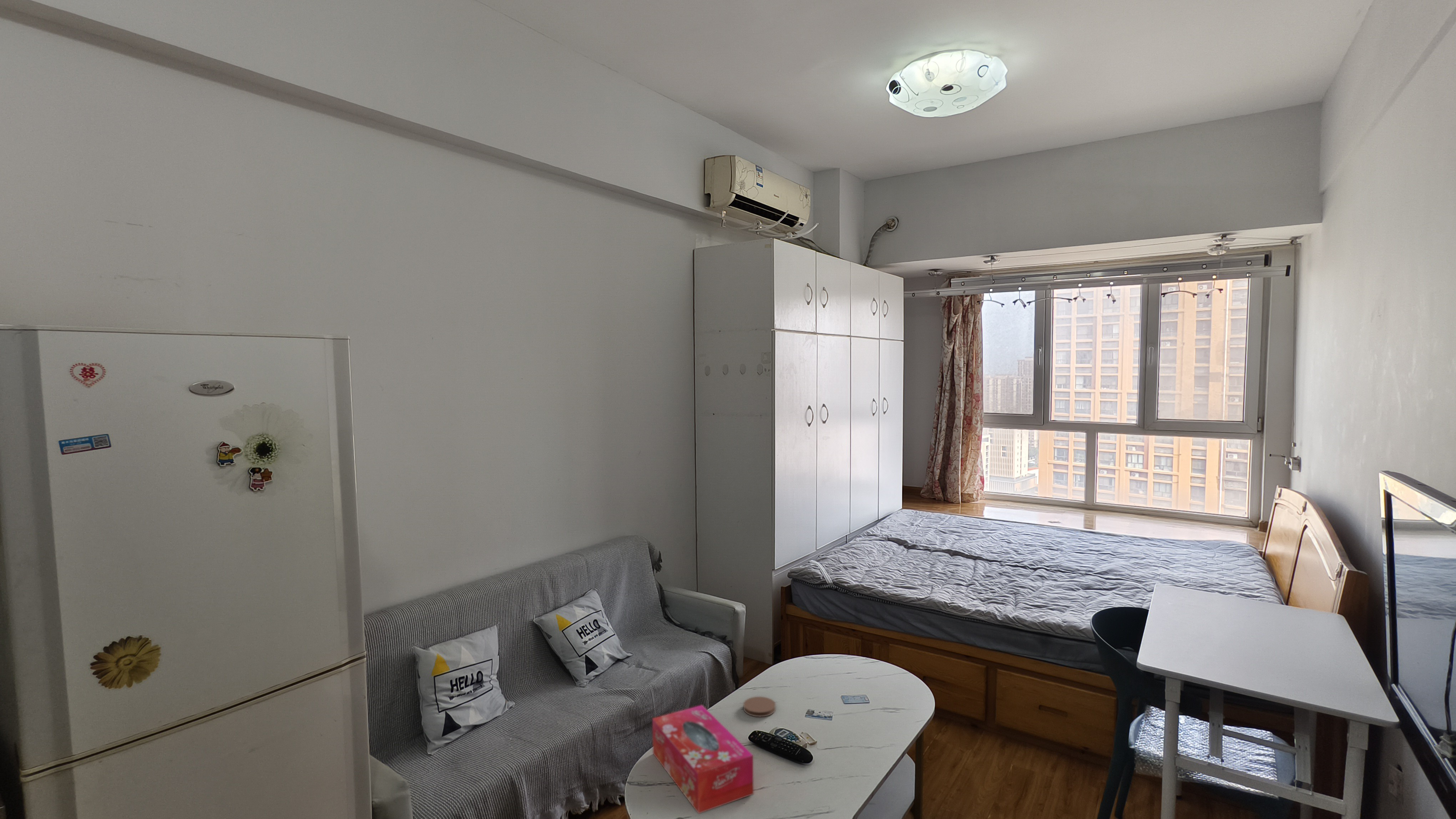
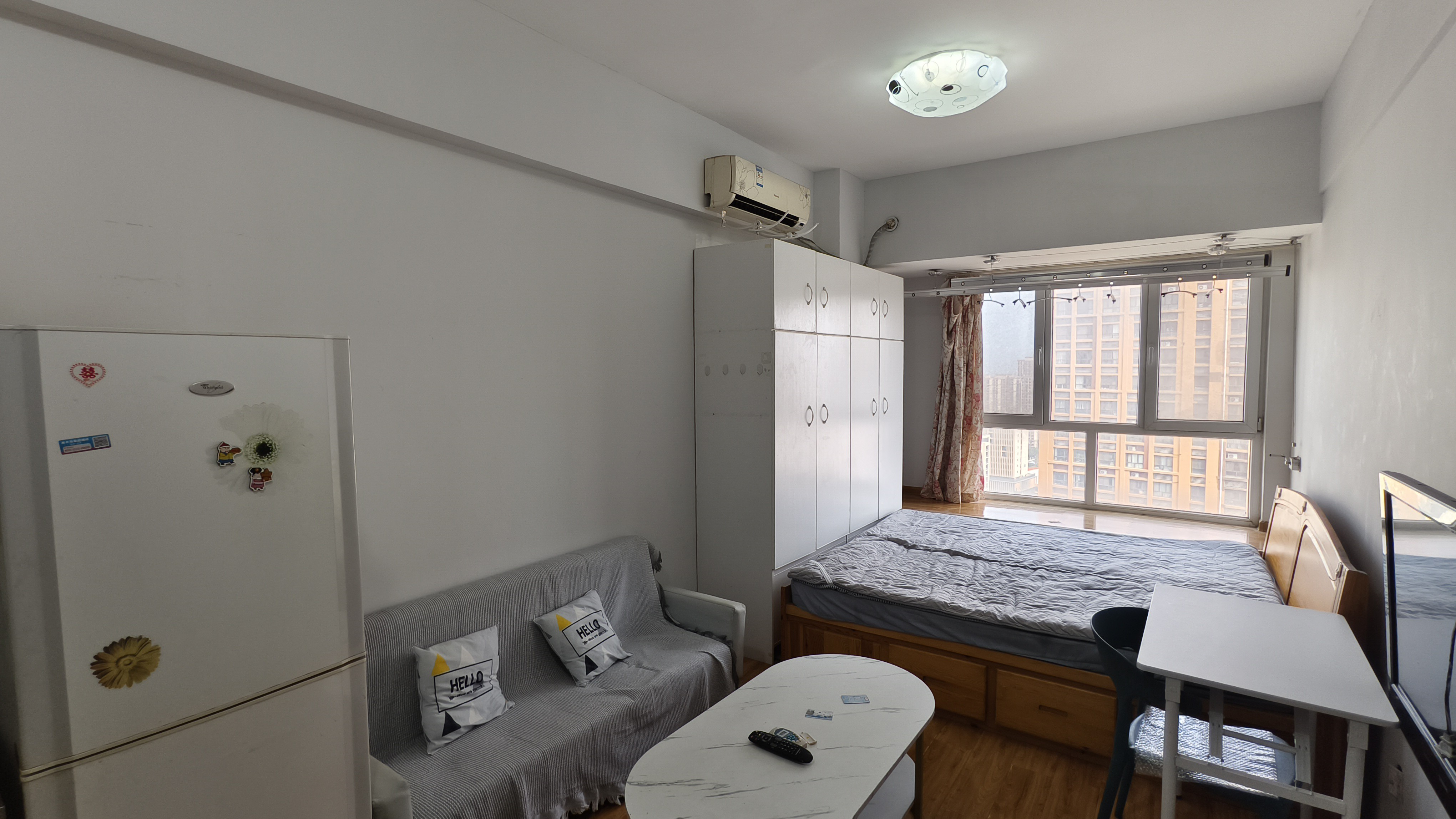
- tissue box [652,704,754,814]
- coaster [743,696,776,717]
